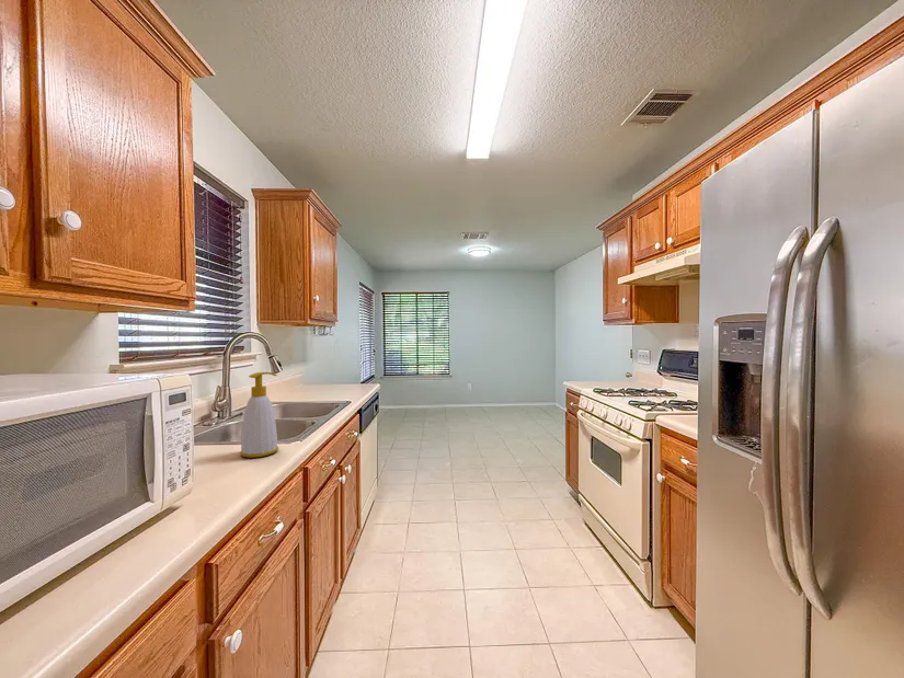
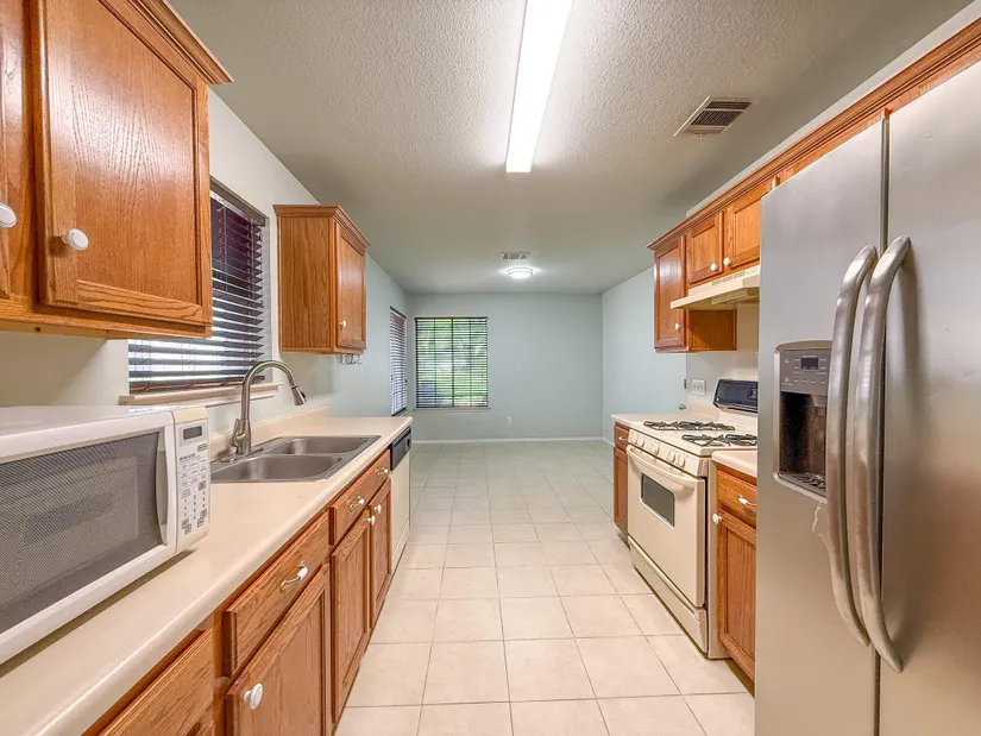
- soap bottle [239,371,279,459]
